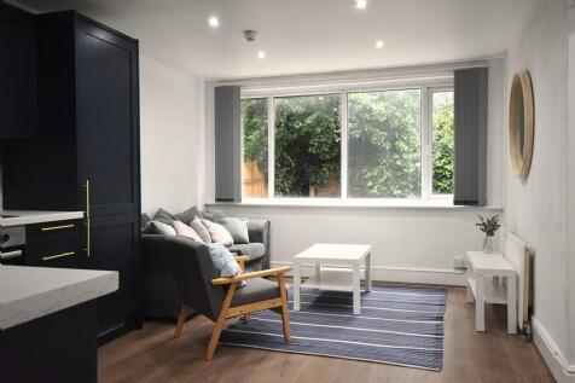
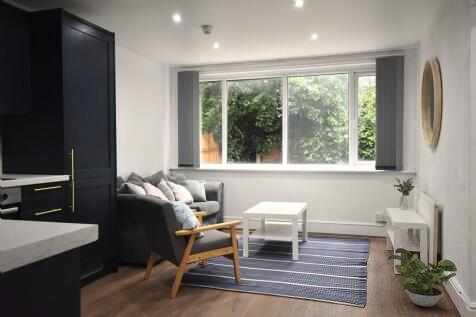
+ potted plant [387,247,458,308]
